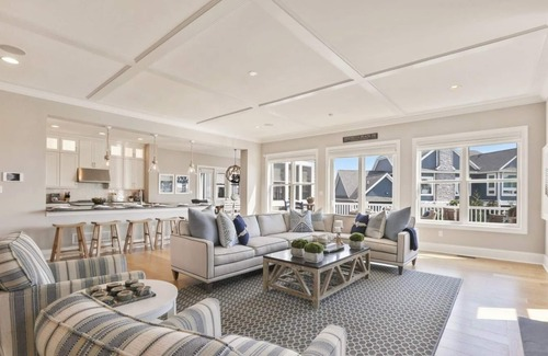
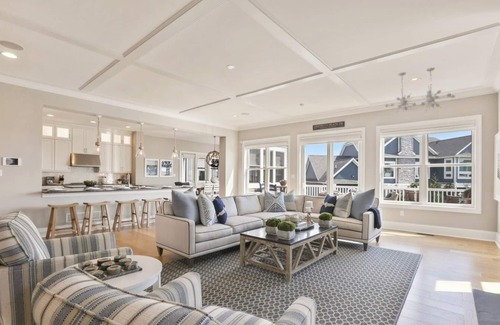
+ chandelier [384,67,456,114]
